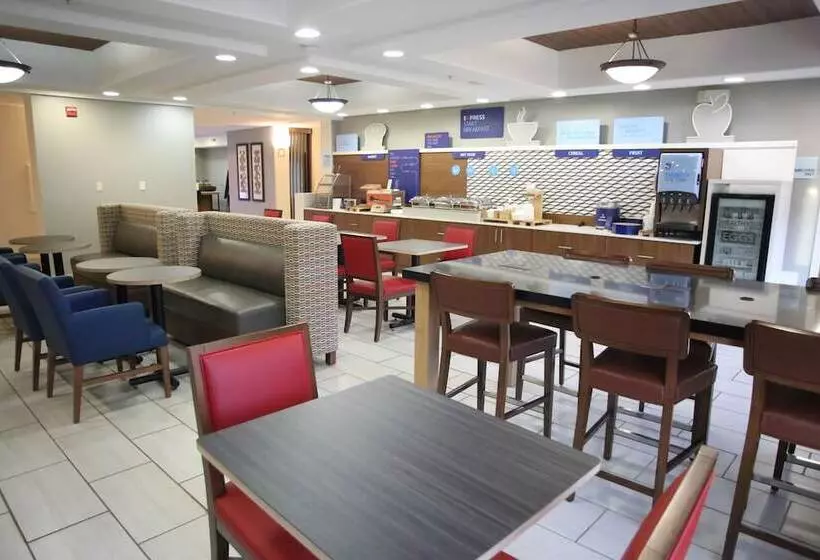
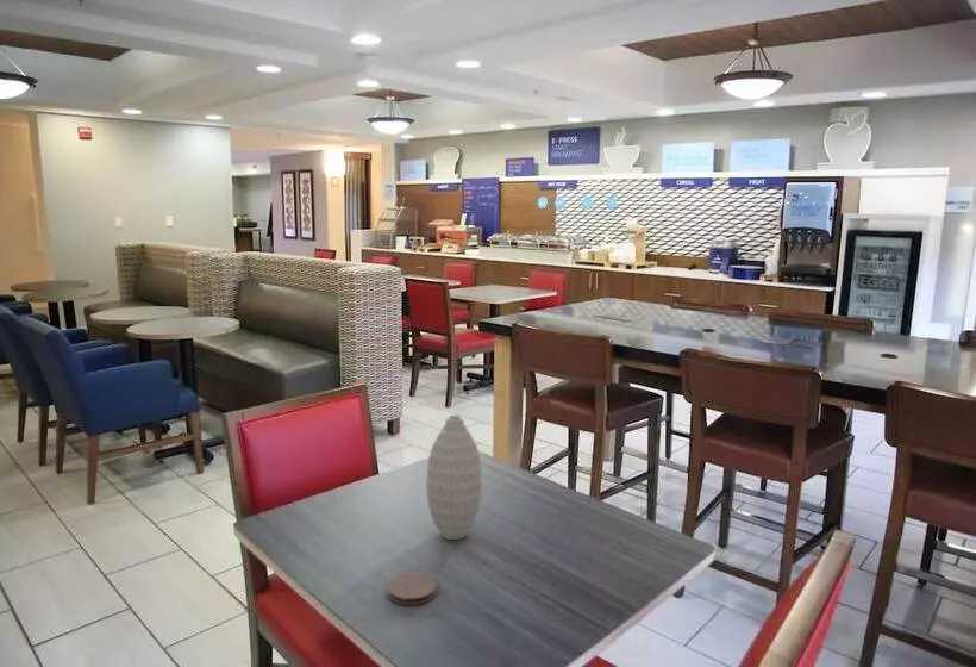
+ coaster [386,569,439,606]
+ vase [425,414,483,541]
